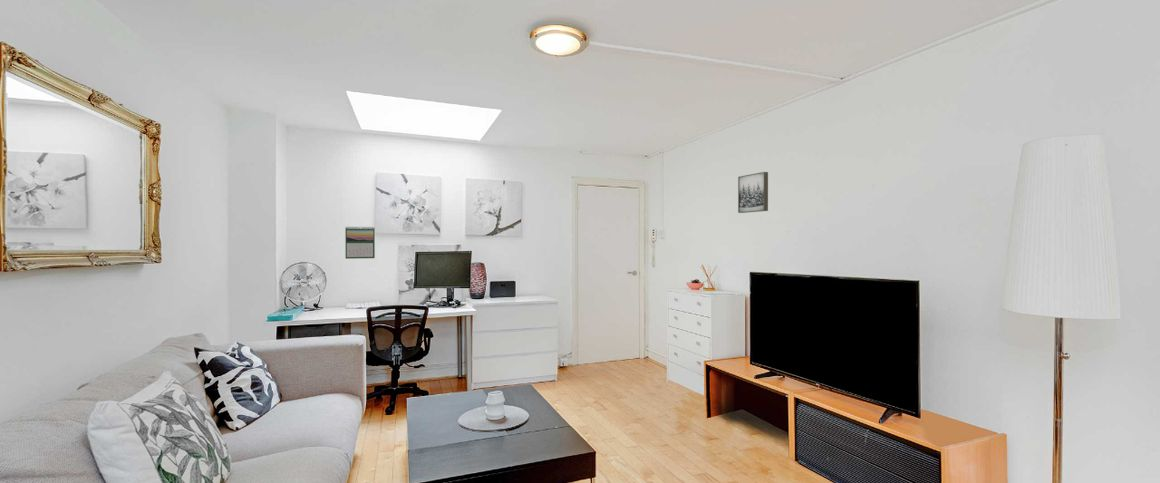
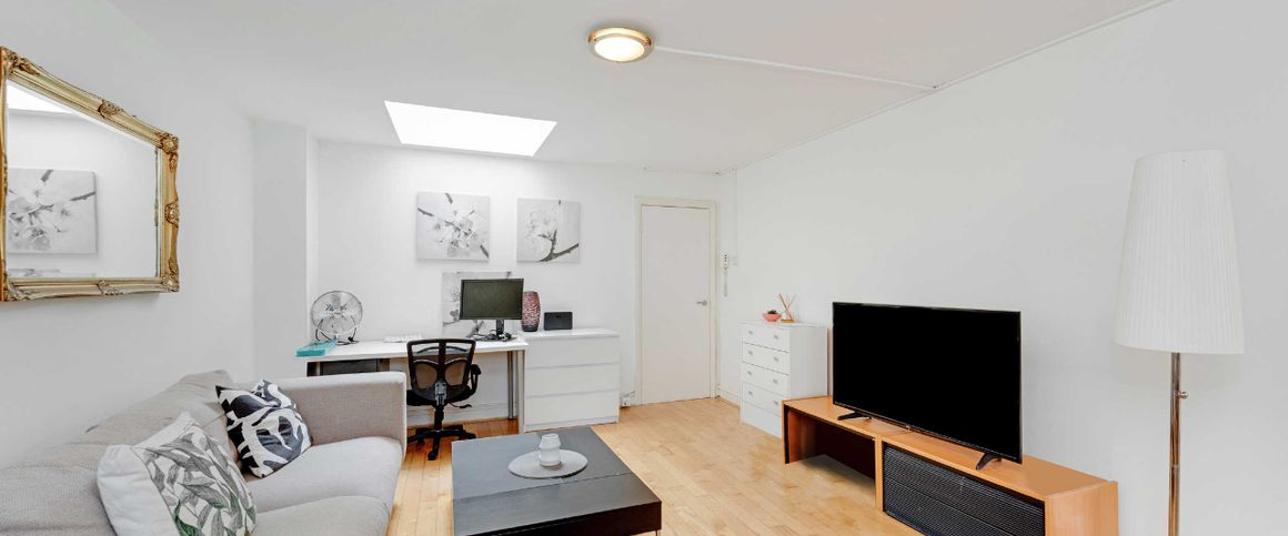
- calendar [344,225,376,260]
- wall art [737,171,769,214]
